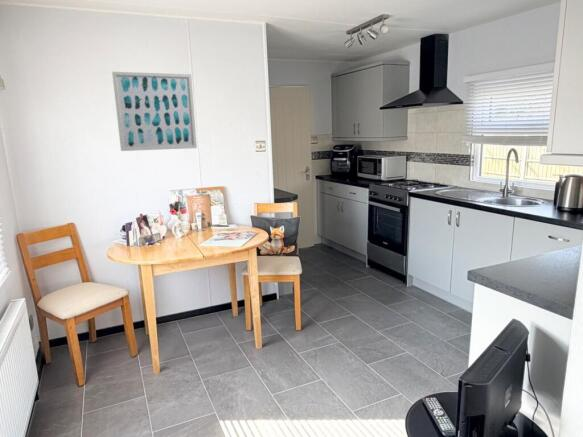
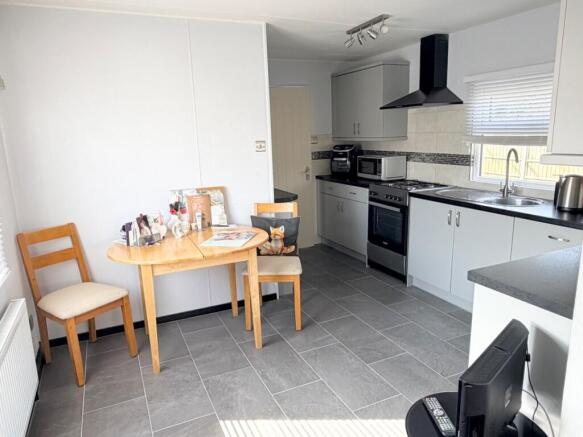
- wall art [111,71,198,152]
